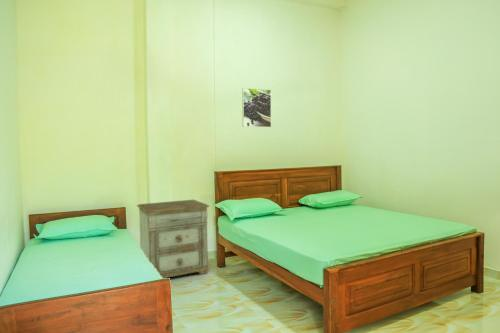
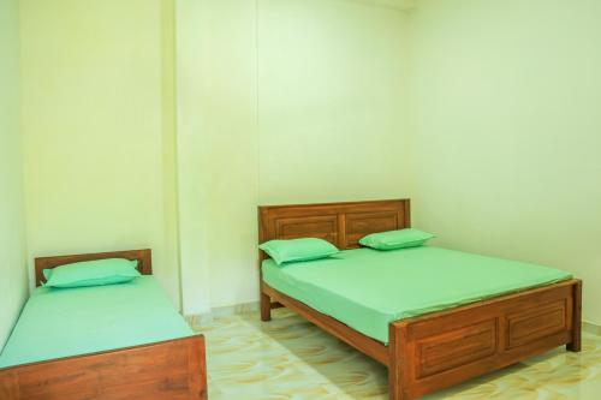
- nightstand [136,199,210,279]
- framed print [241,87,272,128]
